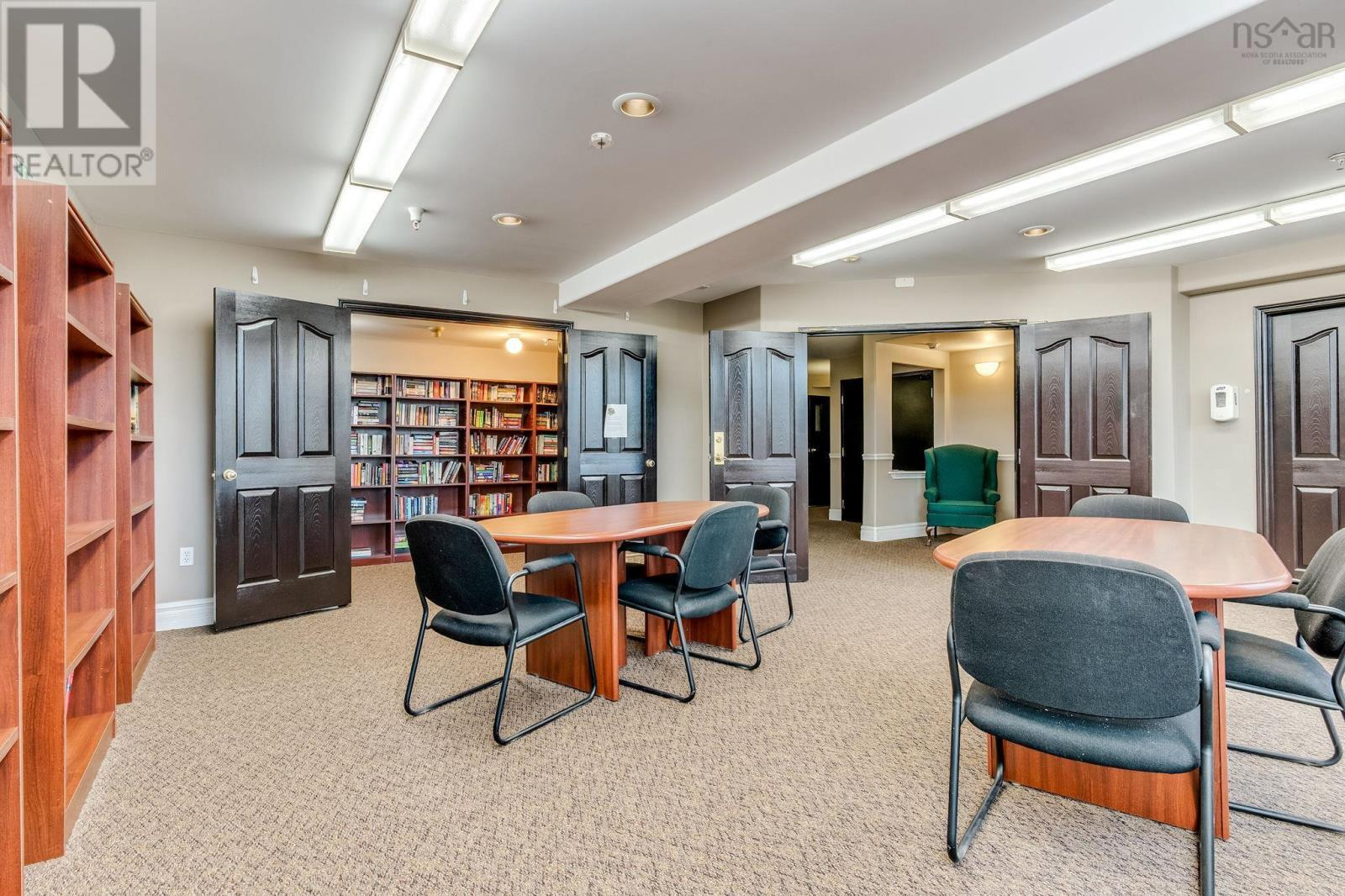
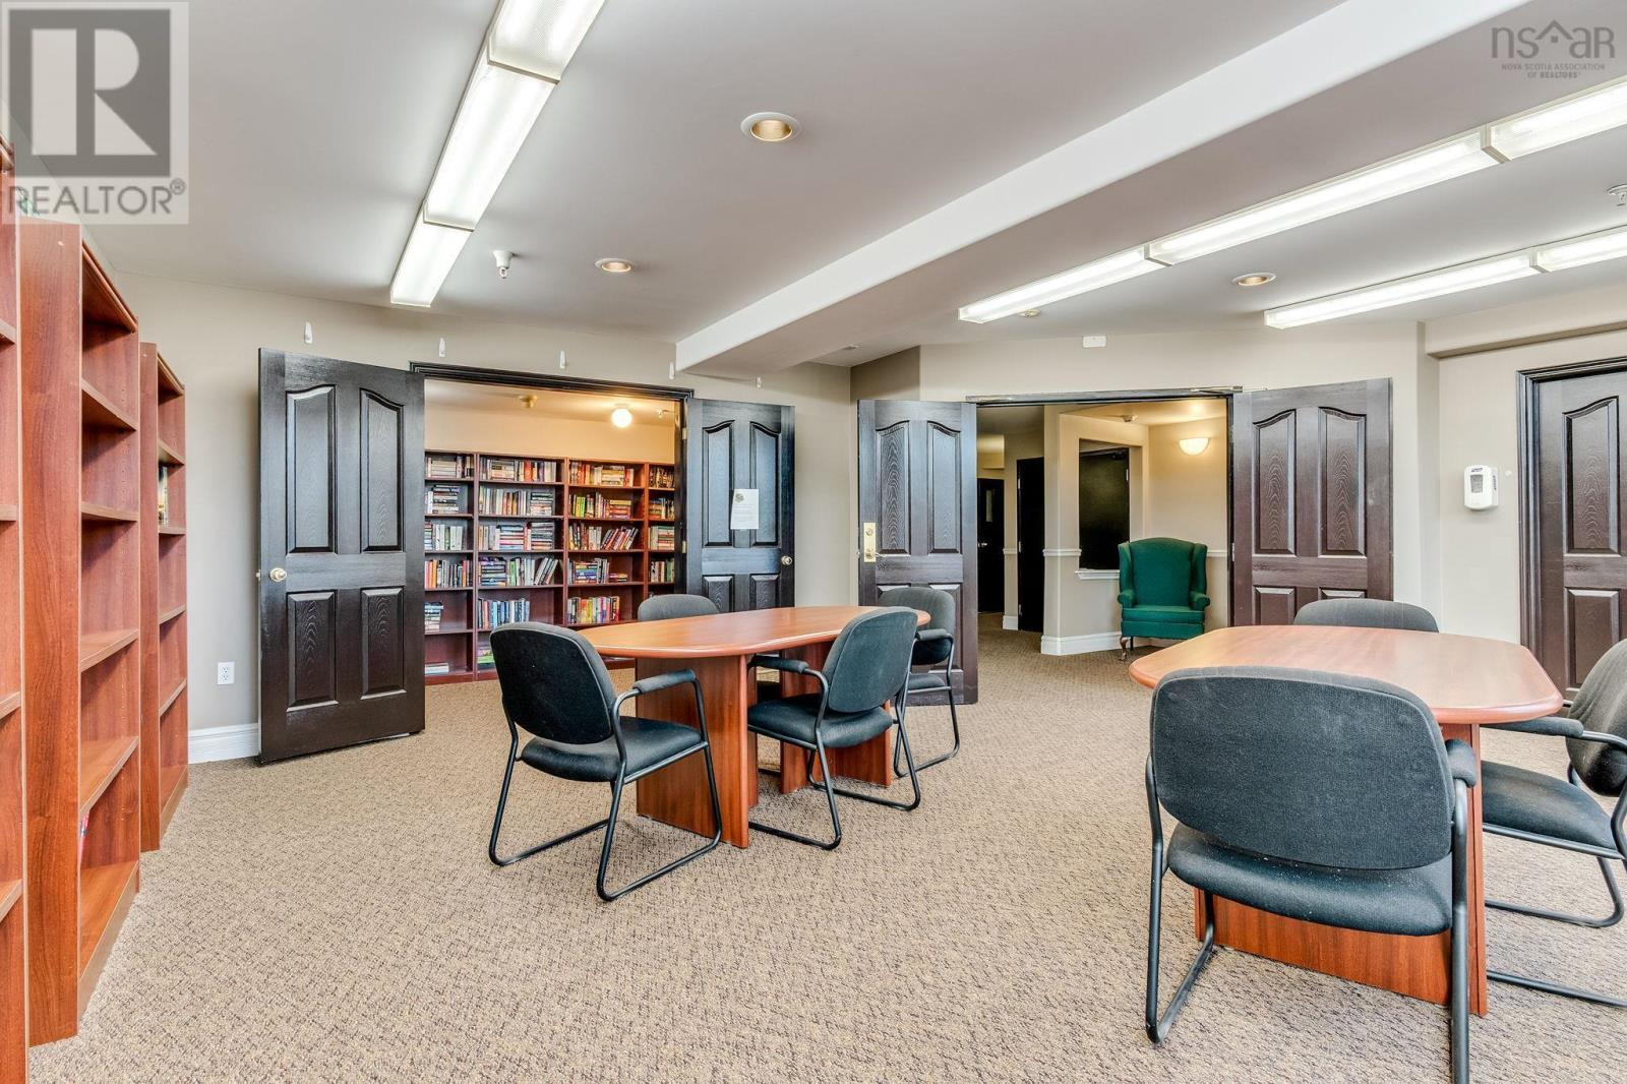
- smoke detector [588,132,614,150]
